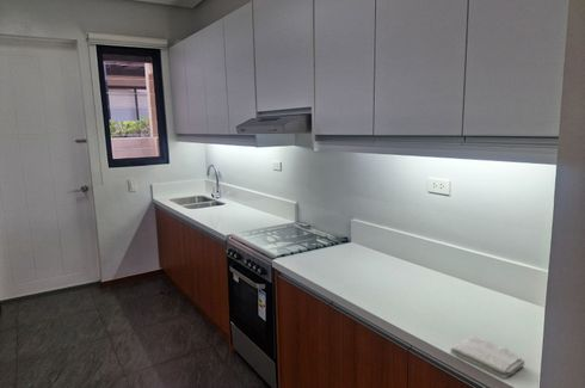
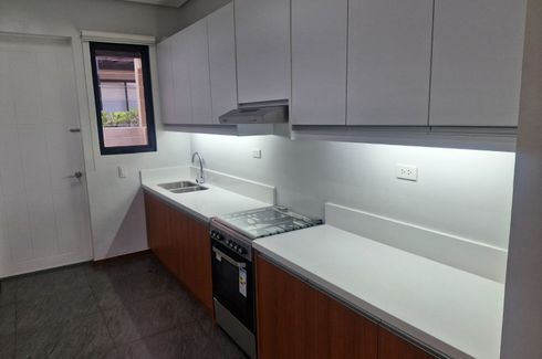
- washcloth [450,334,526,380]
